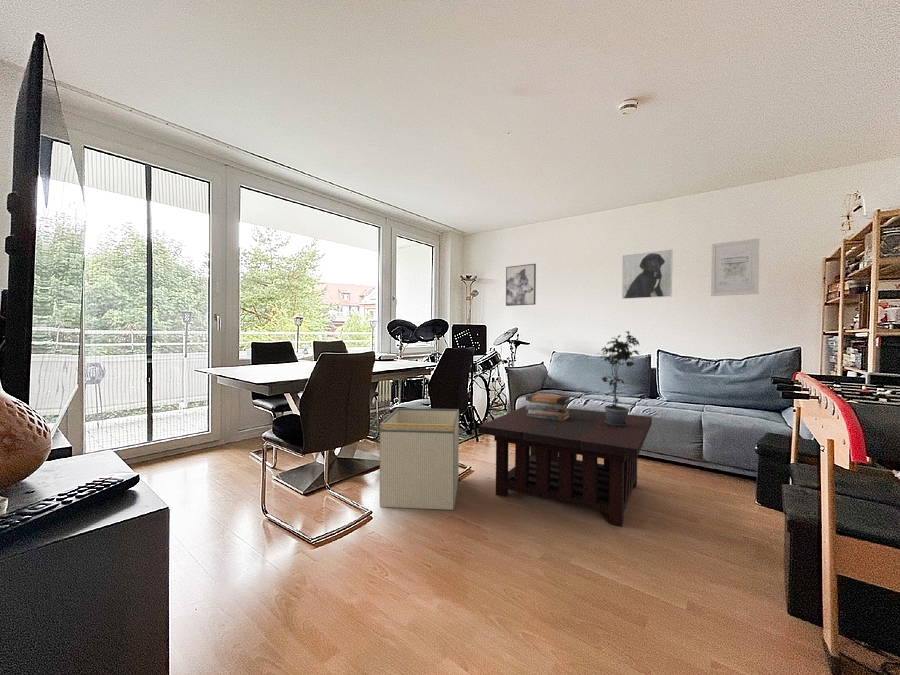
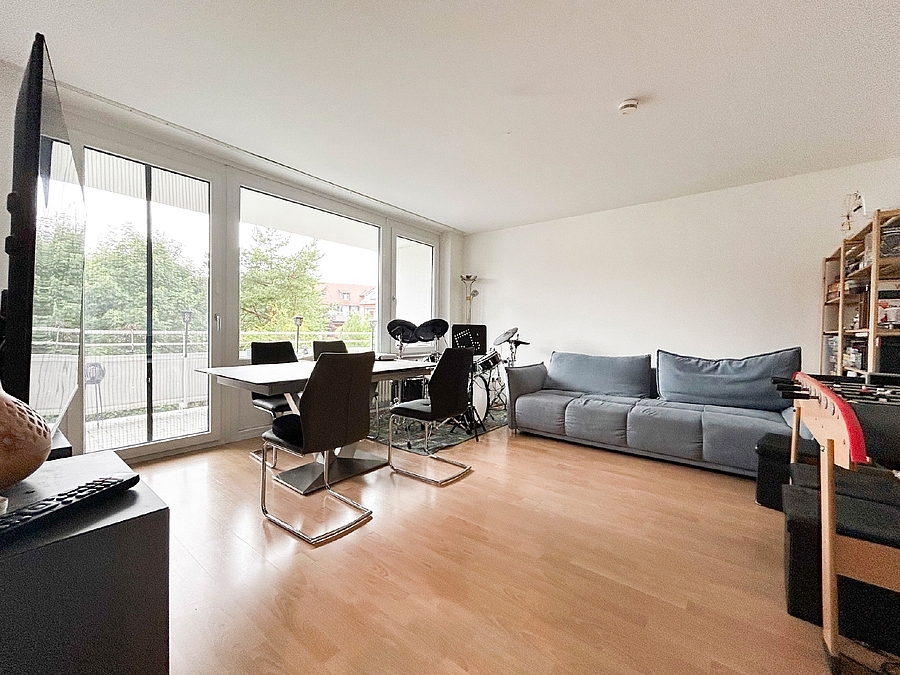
- potted plant [597,330,641,426]
- wall art [505,263,537,307]
- book stack [525,393,571,421]
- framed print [621,248,673,300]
- coffee table [478,404,653,527]
- wall art [710,238,760,297]
- storage bin [379,407,460,511]
